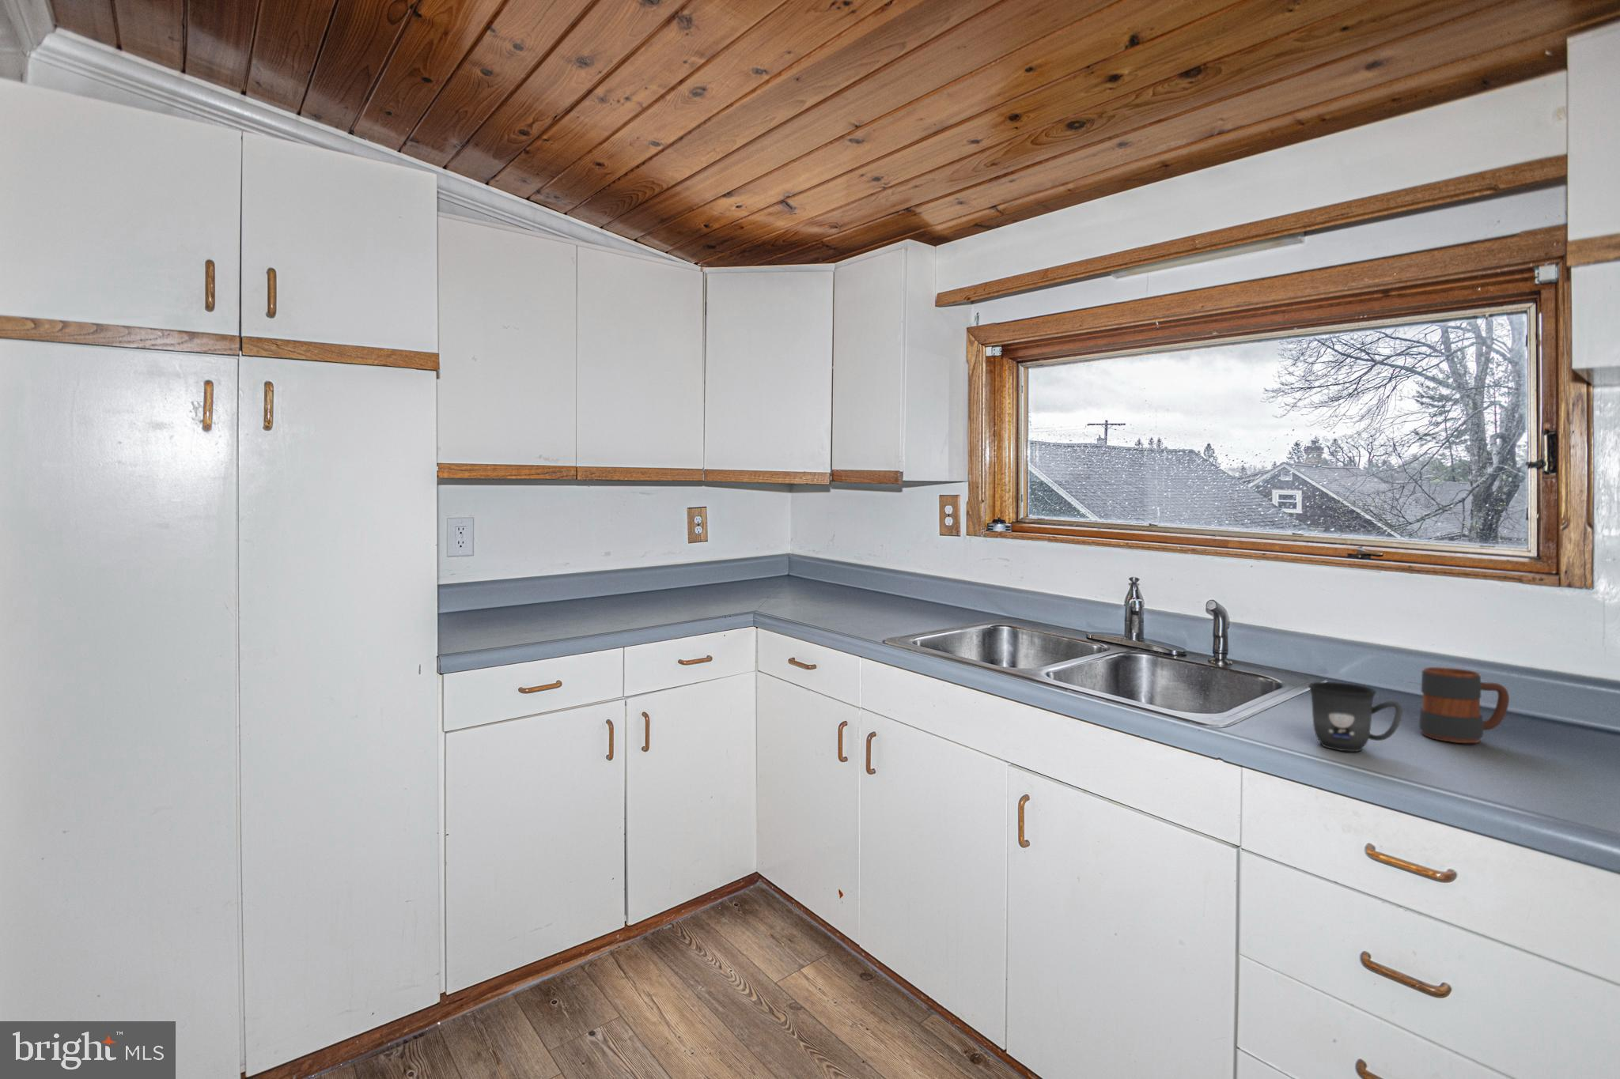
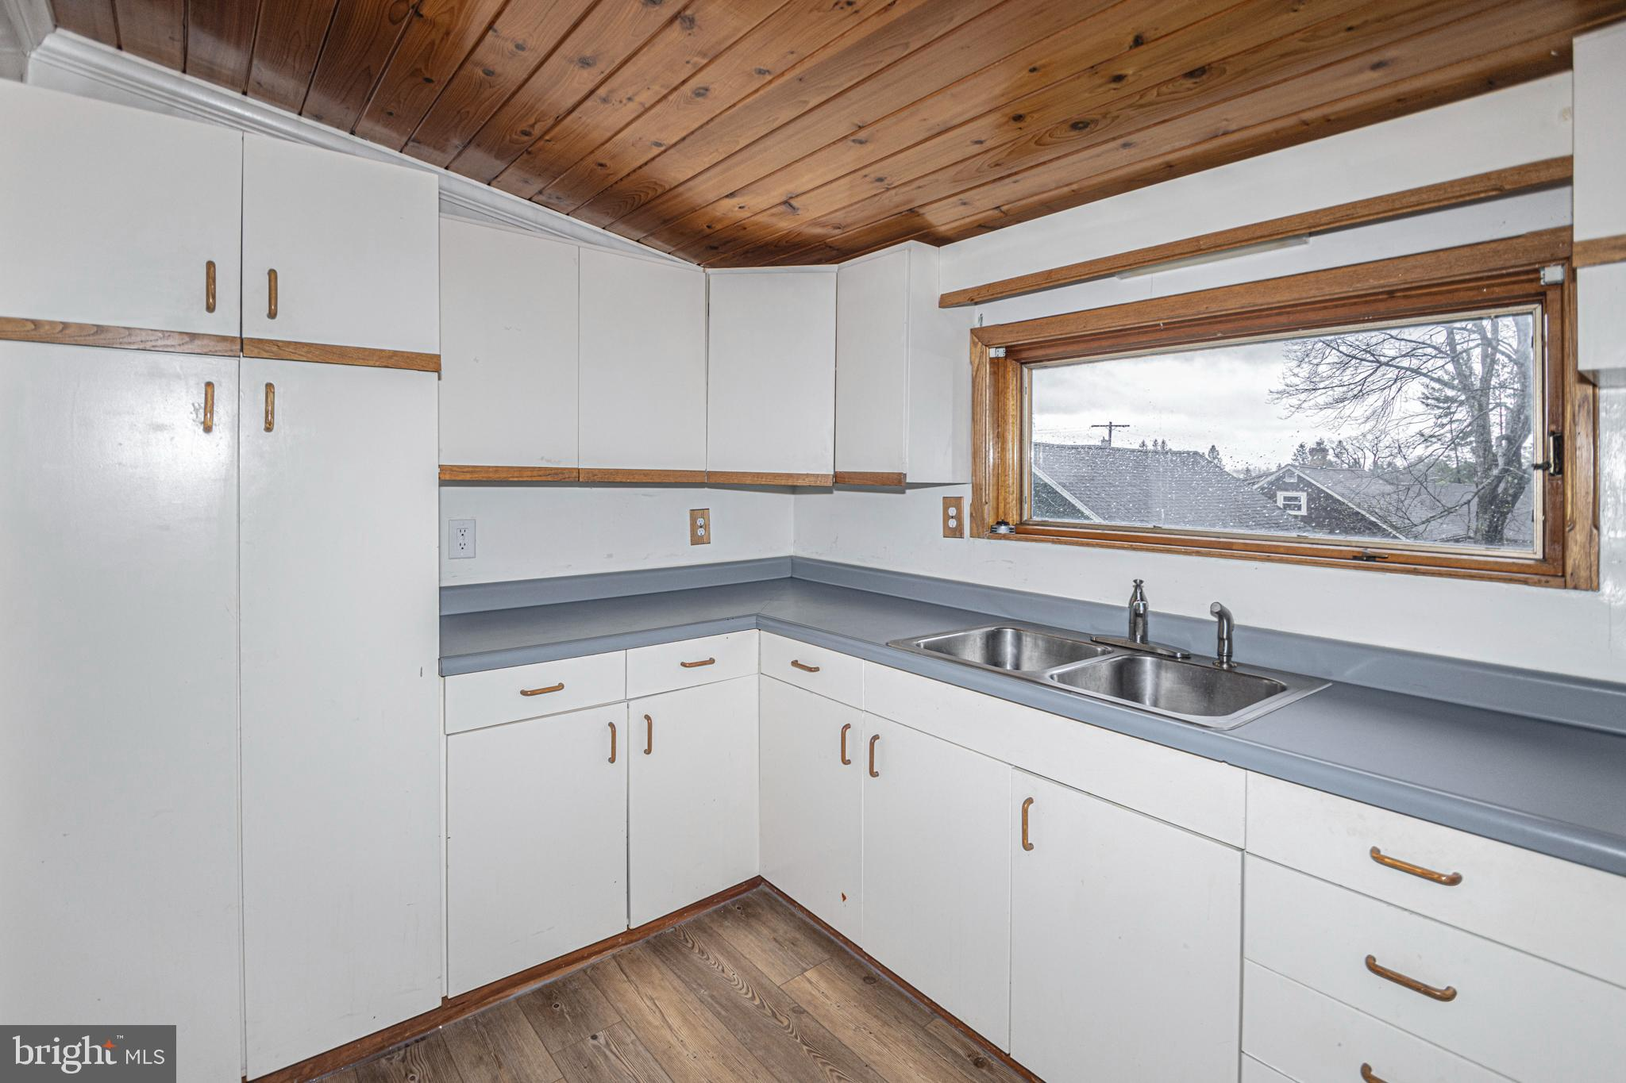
- mug [1308,682,1403,753]
- mug [1419,666,1510,744]
